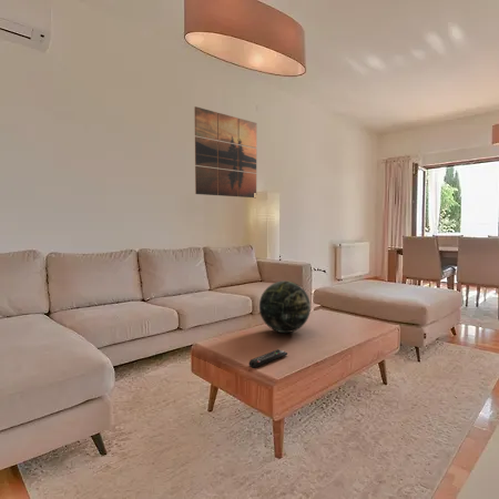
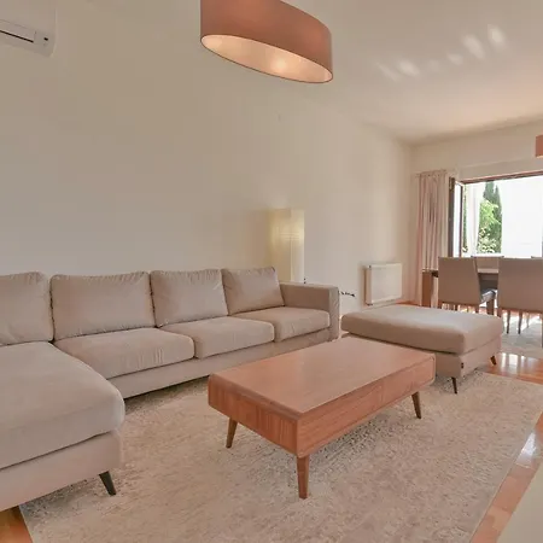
- wall art [193,105,257,198]
- decorative orb [258,281,312,334]
- remote control [248,348,288,369]
